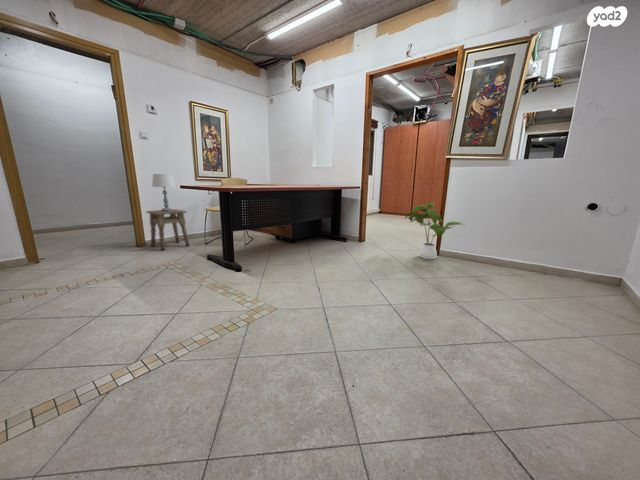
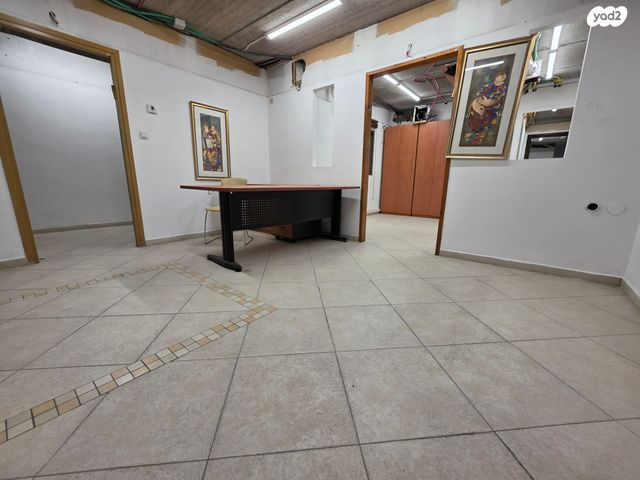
- table lamp [151,173,176,212]
- house plant [405,202,465,260]
- side table [145,208,191,252]
